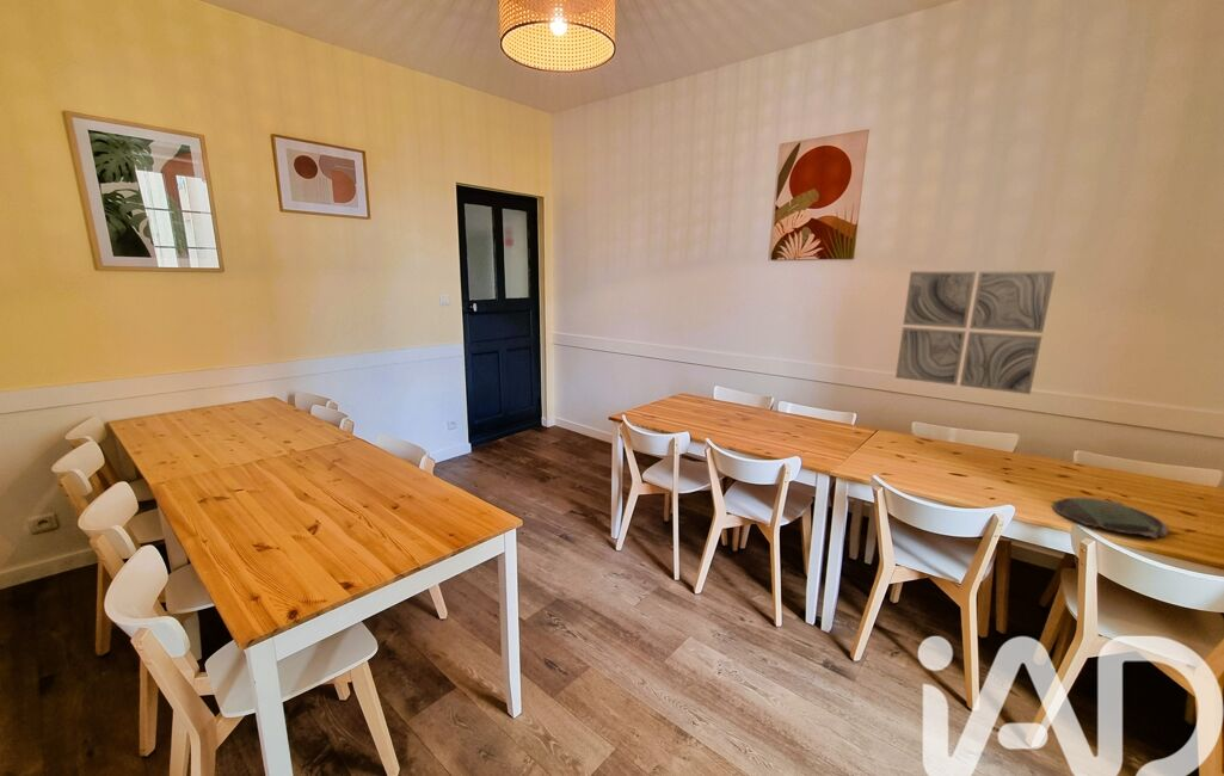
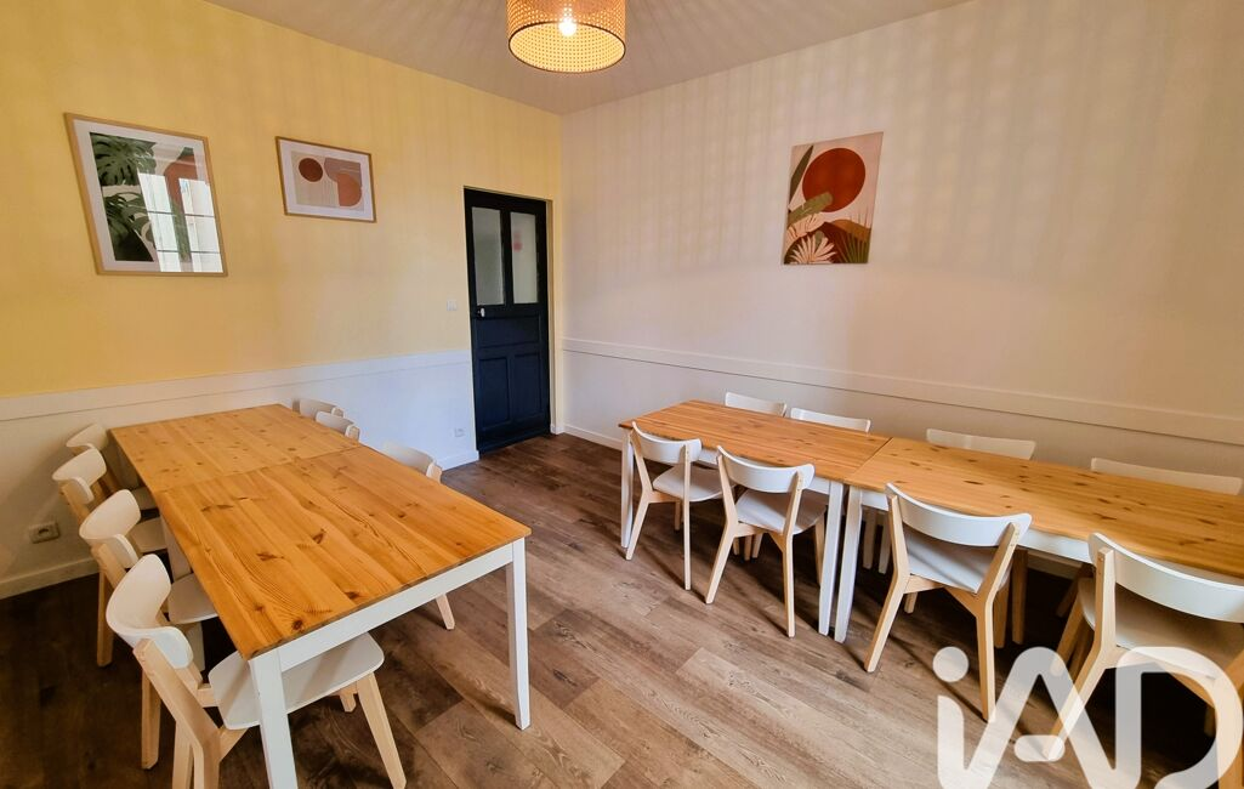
- wall art [894,270,1057,395]
- plate [1051,494,1170,540]
